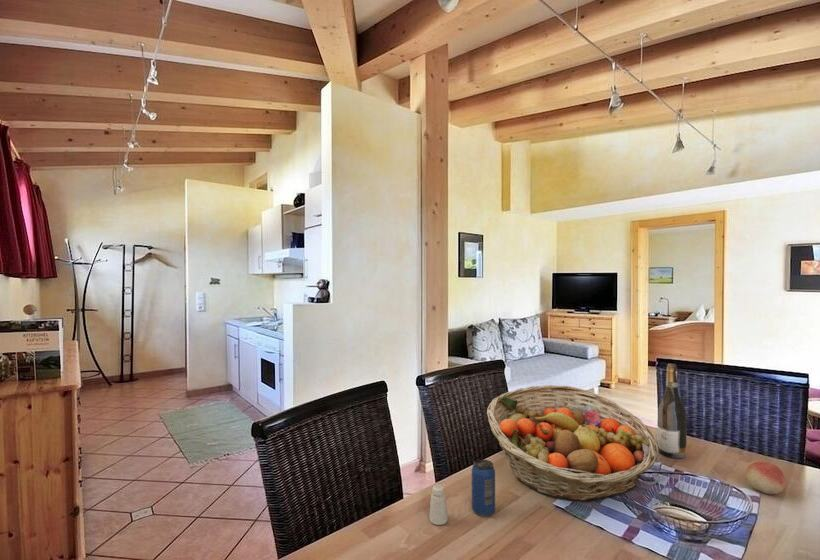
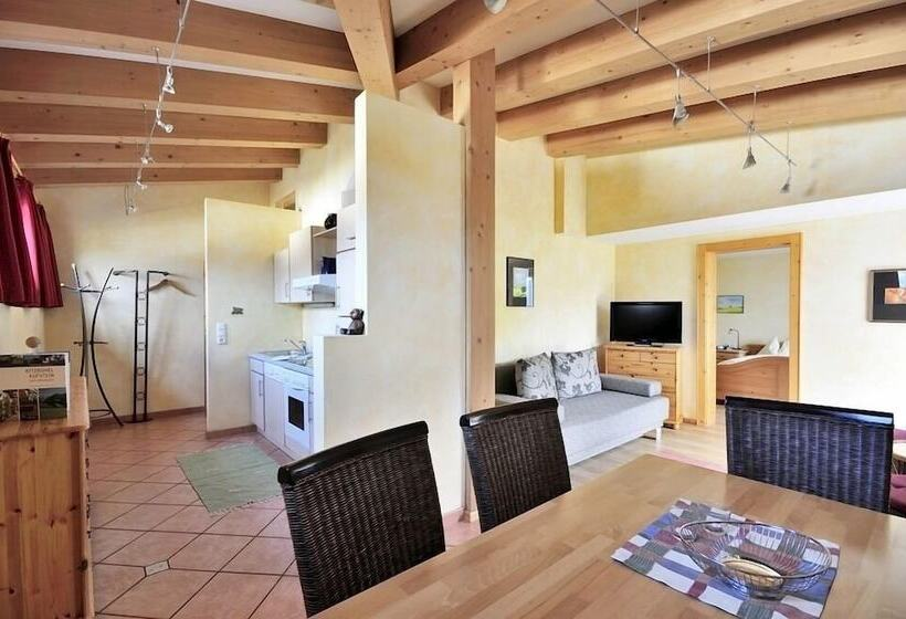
- beverage can [471,458,496,517]
- fruit basket [486,384,659,503]
- fruit [744,459,787,495]
- wine bottle [656,363,688,460]
- saltshaker [428,484,449,526]
